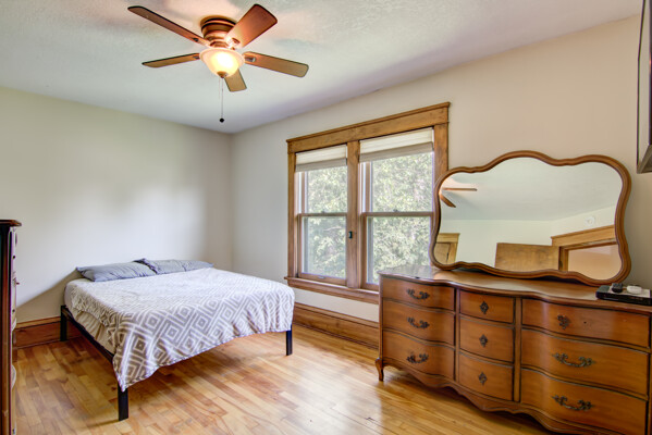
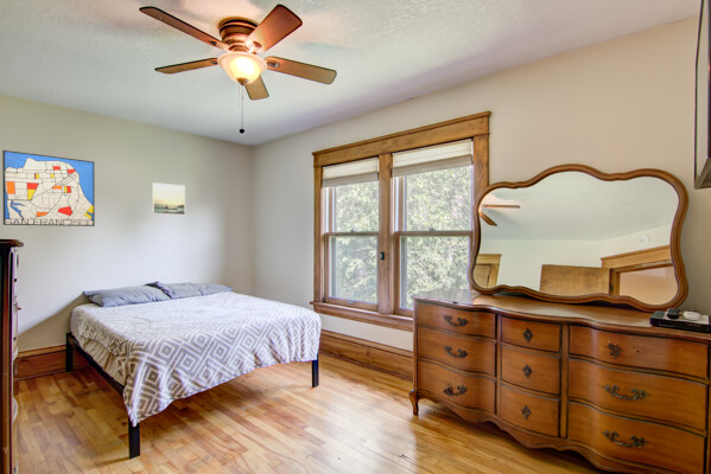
+ wall art [1,149,96,228]
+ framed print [151,181,186,216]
